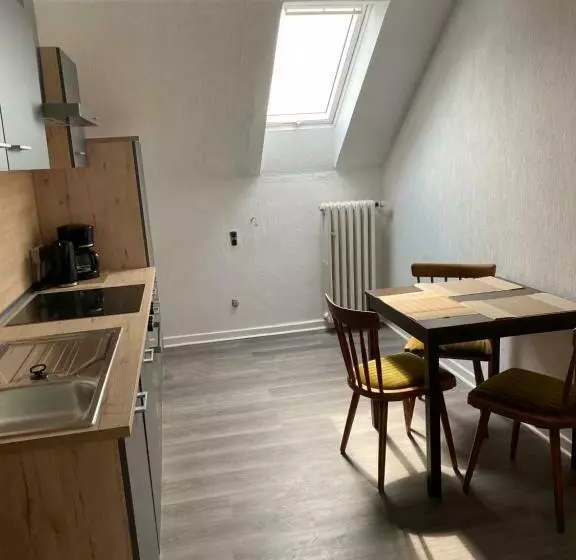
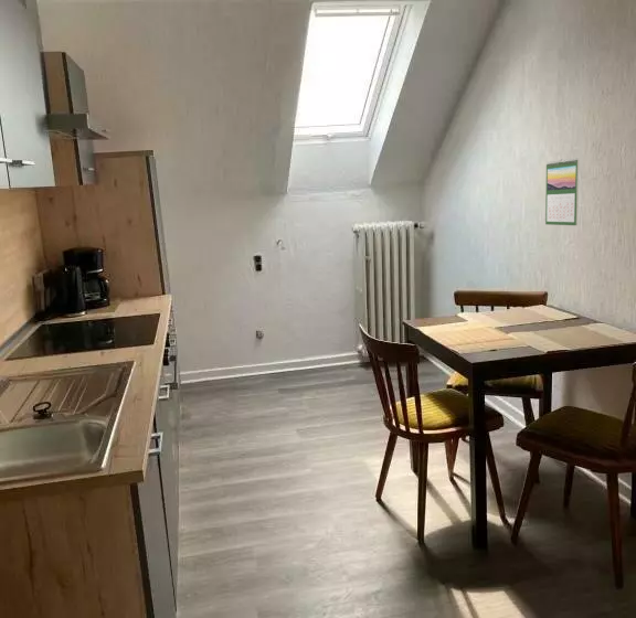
+ calendar [544,157,580,226]
